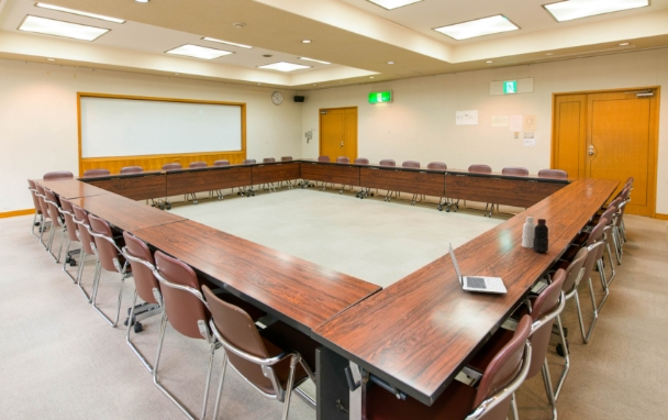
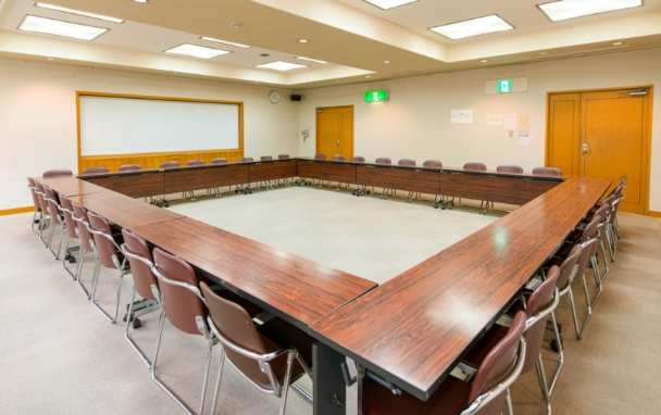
- laptop [447,241,509,295]
- bottle [521,215,549,253]
